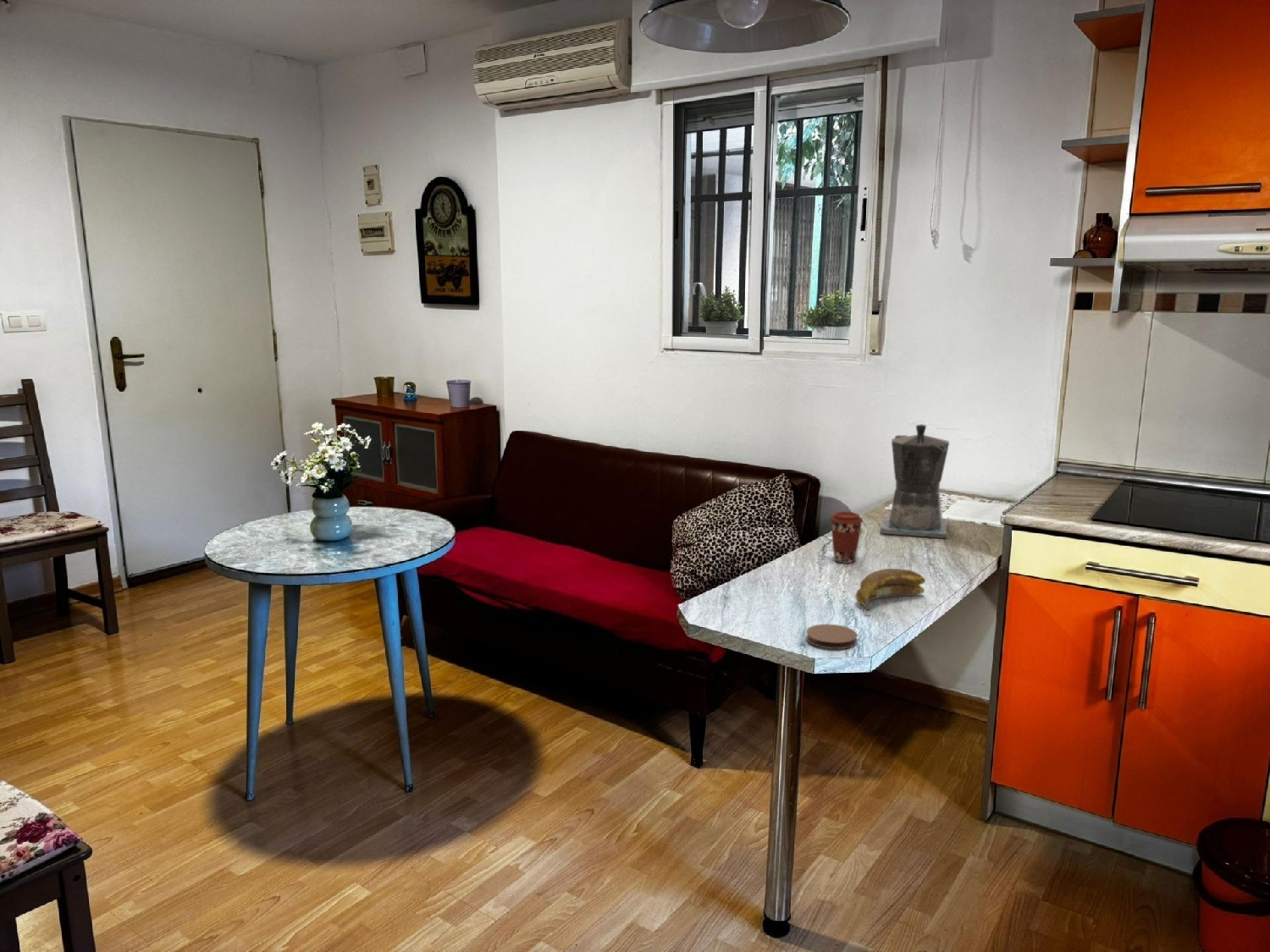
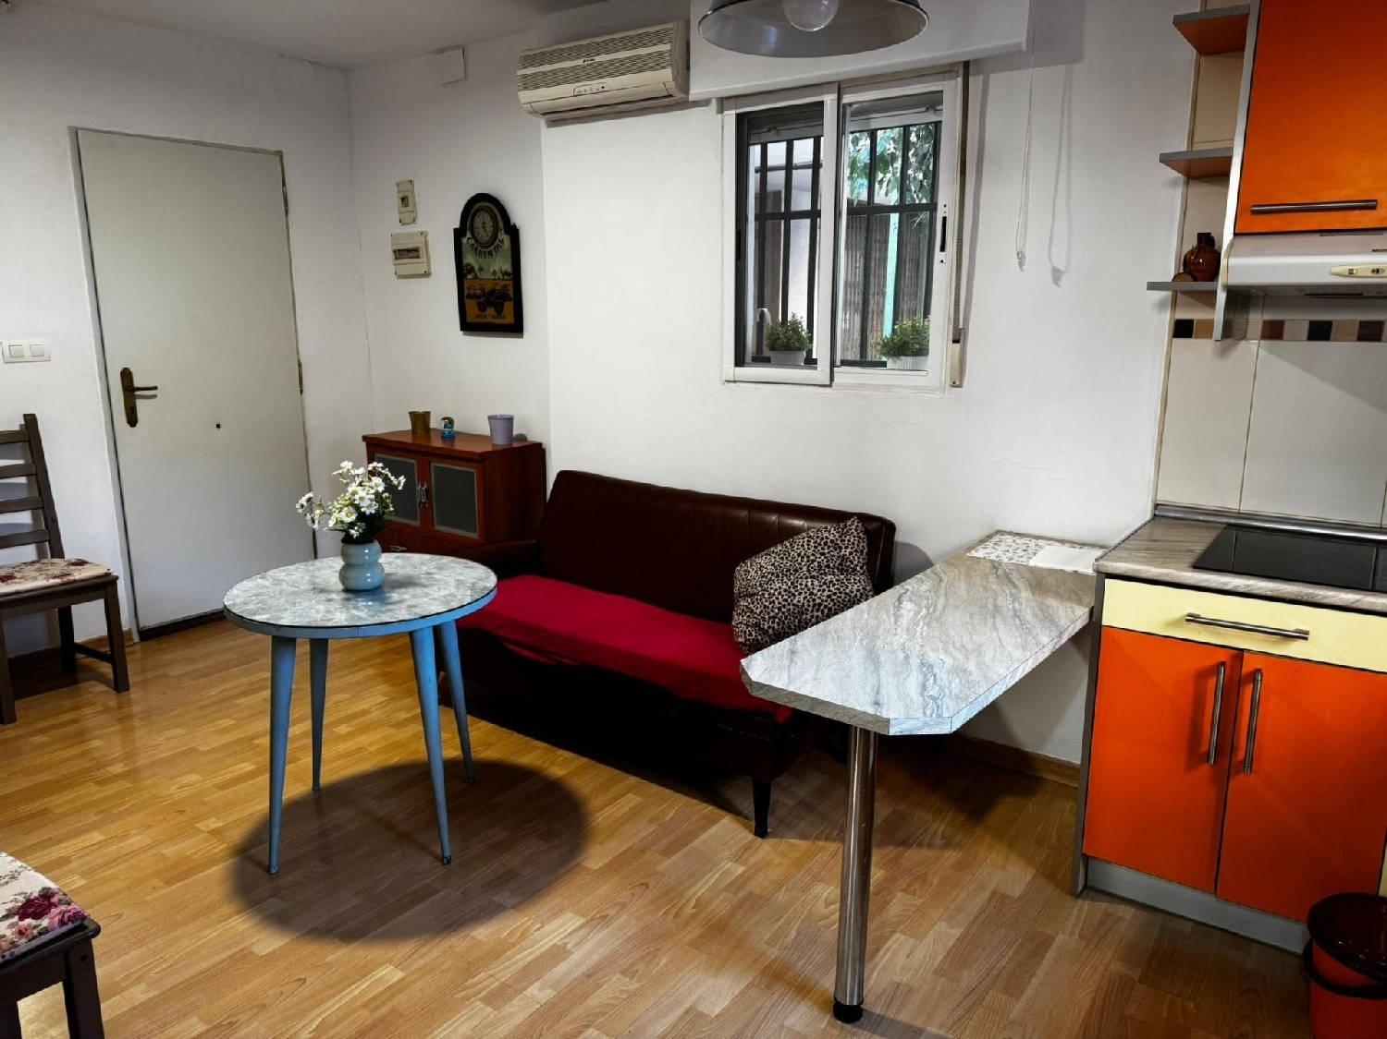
- coaster [805,623,858,650]
- banana [854,568,926,614]
- coffee maker [879,423,950,539]
- coffee cup [829,511,864,564]
